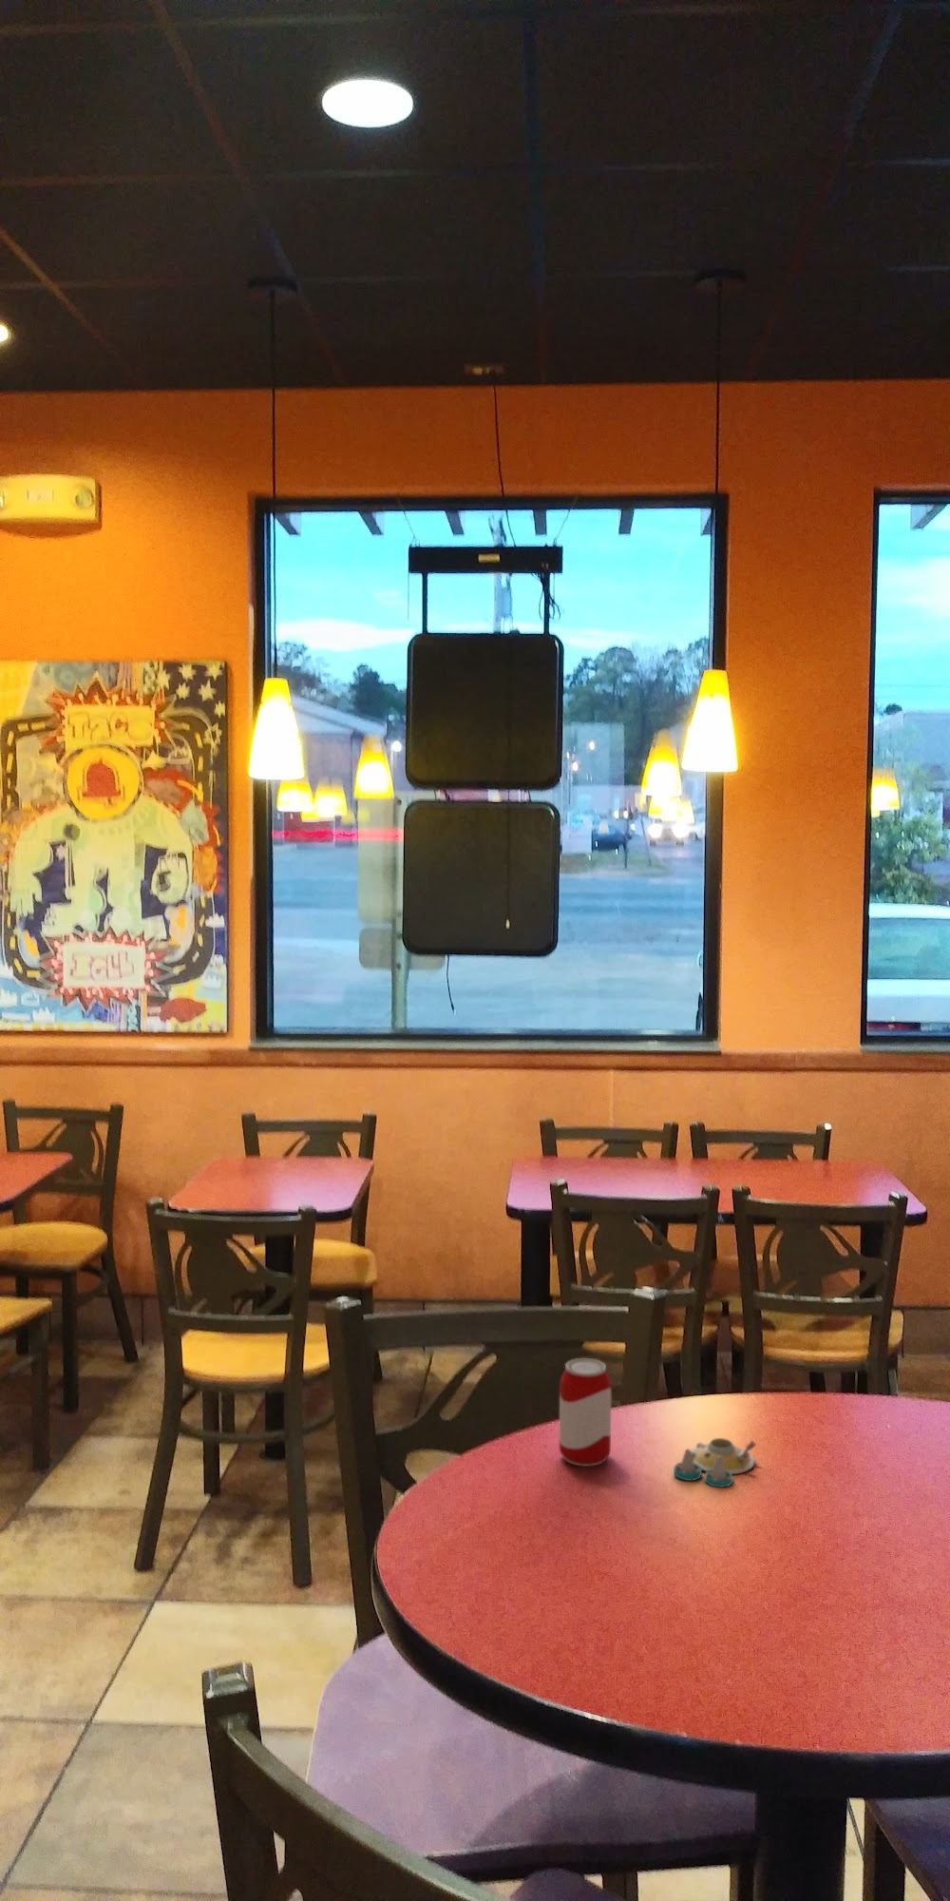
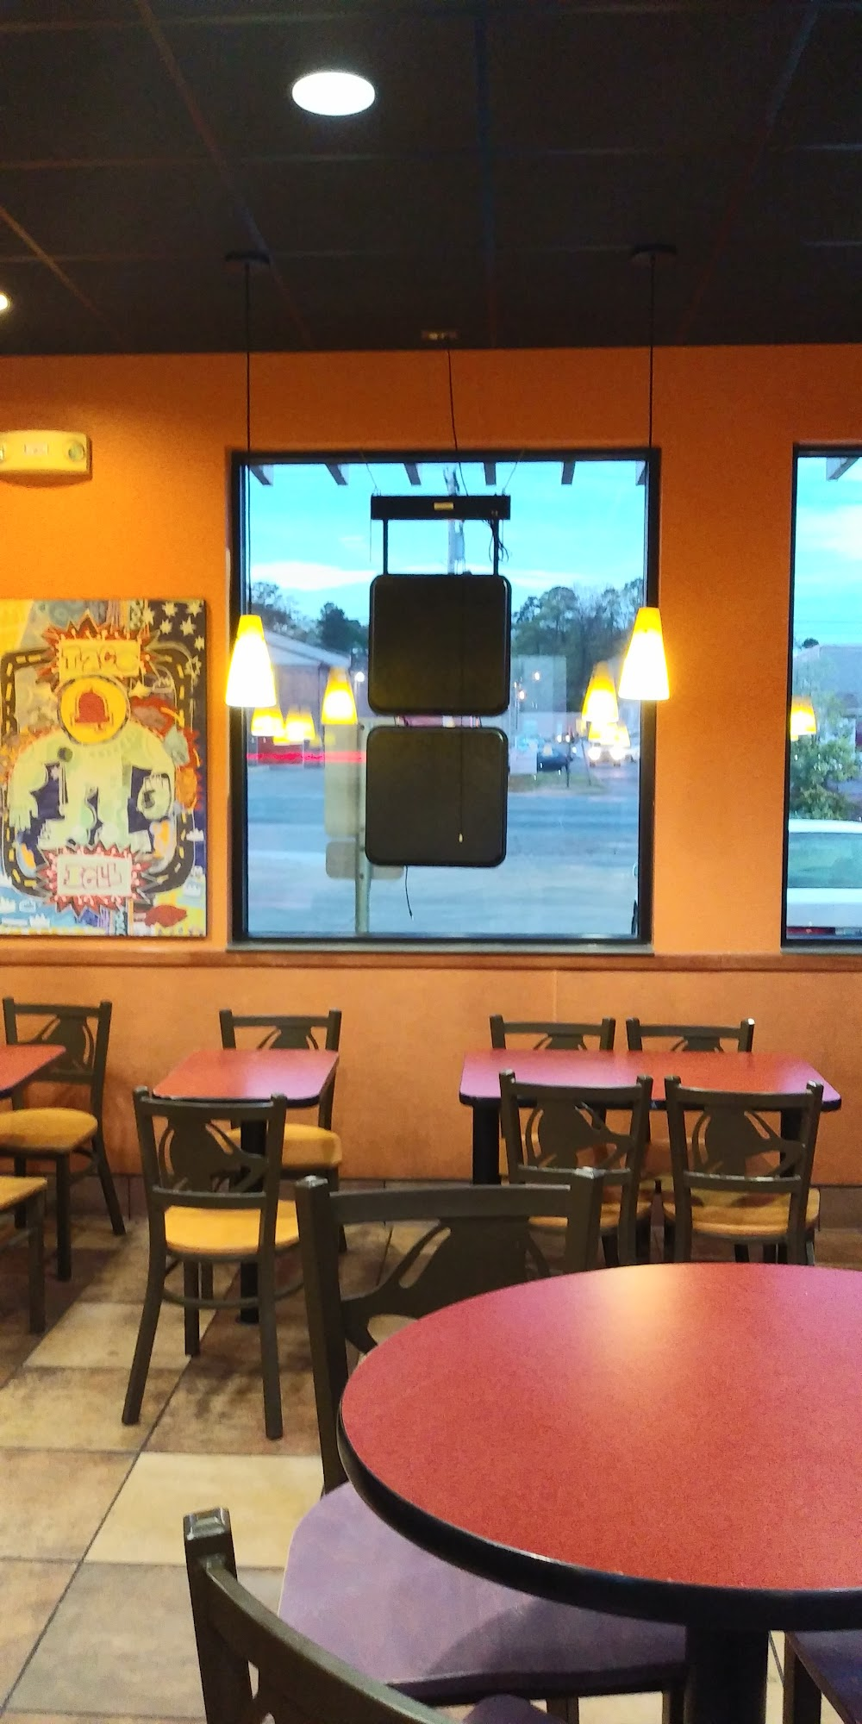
- beverage can [559,1358,612,1467]
- salt and pepper shaker set [673,1437,757,1489]
